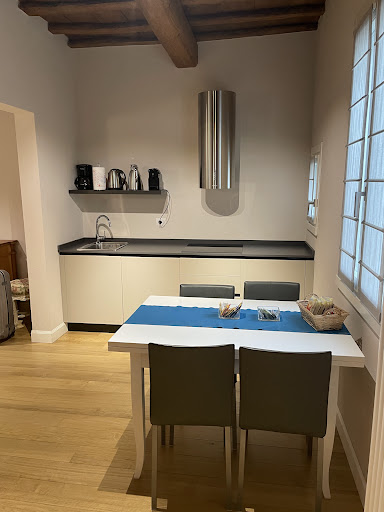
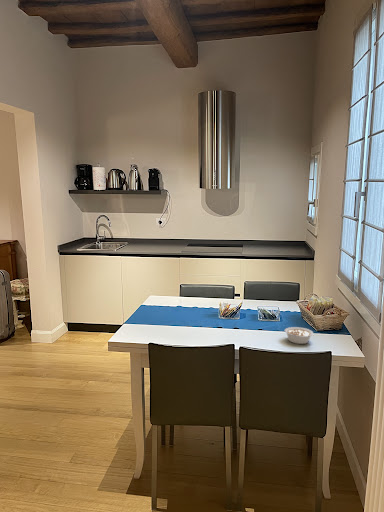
+ legume [284,326,314,345]
